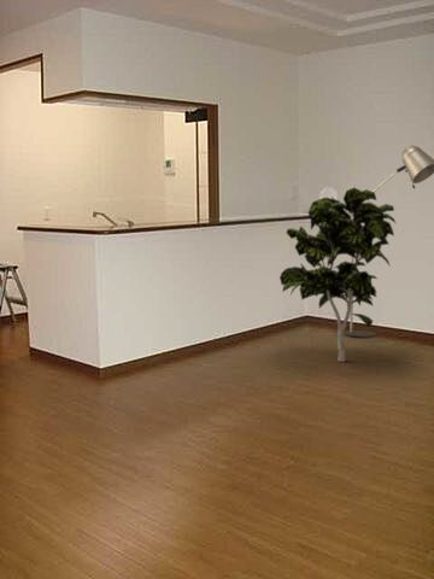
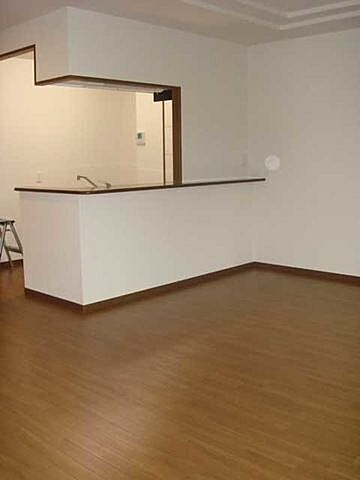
- floor lamp [344,145,434,338]
- indoor plant [278,187,397,363]
